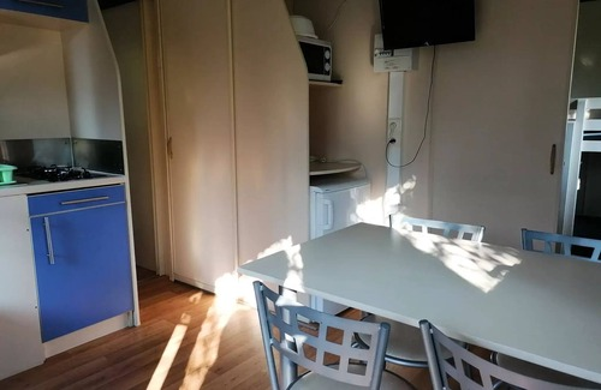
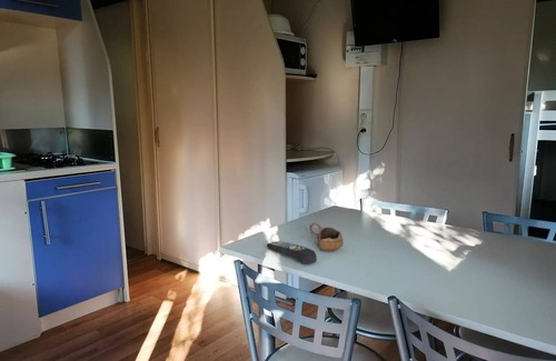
+ cup [308,221,345,252]
+ remote control [266,240,318,265]
